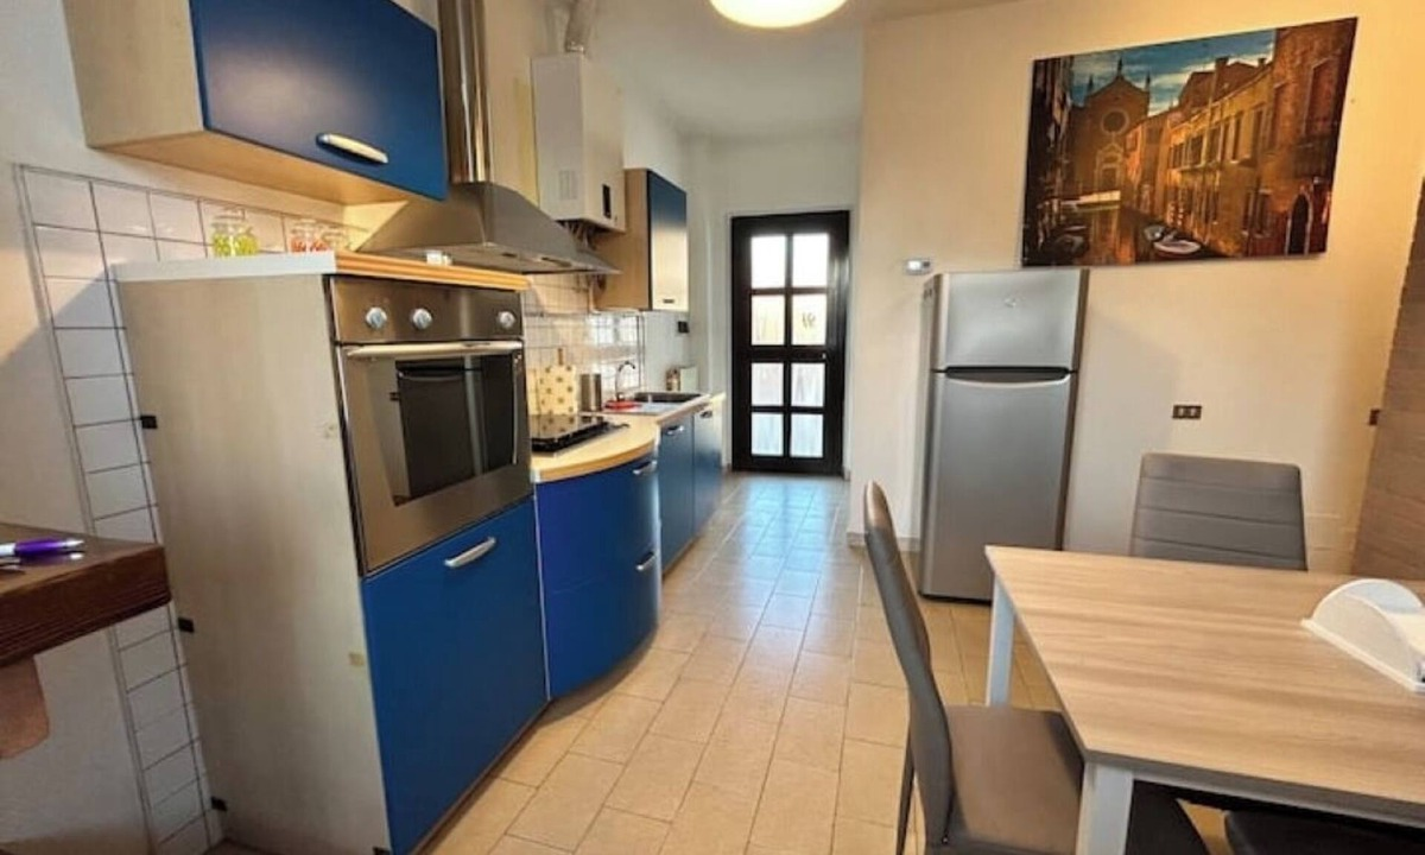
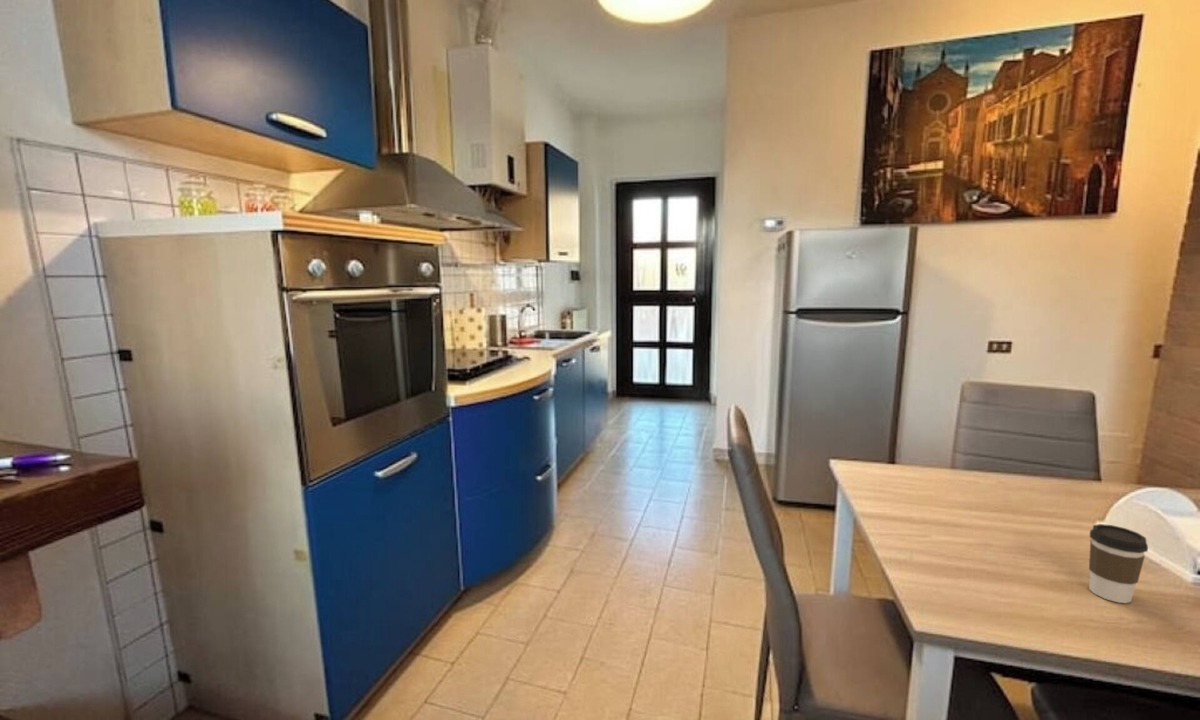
+ coffee cup [1088,523,1149,604]
